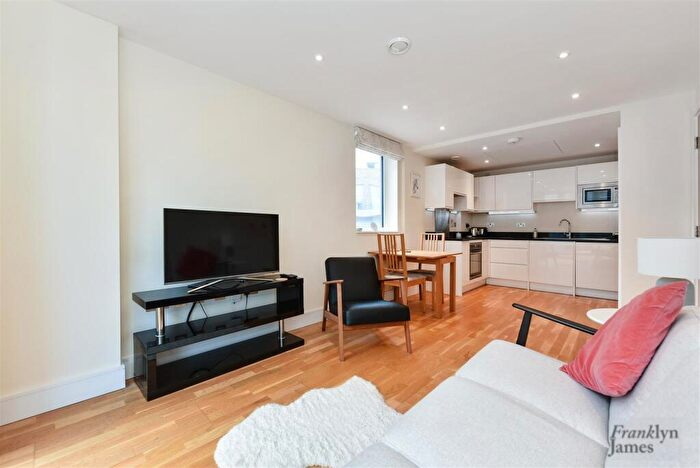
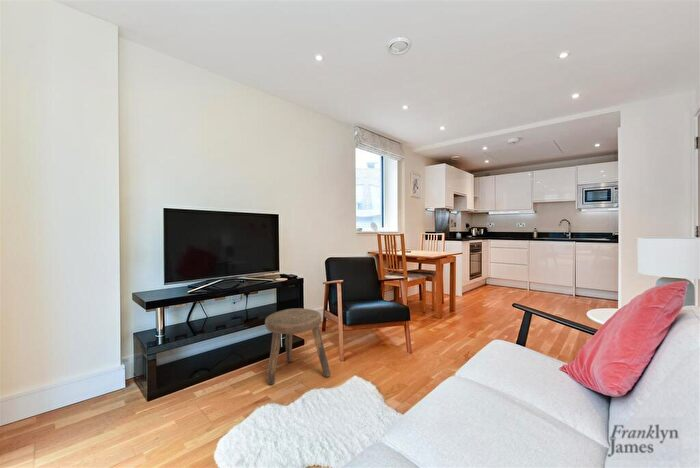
+ stool [264,307,331,386]
